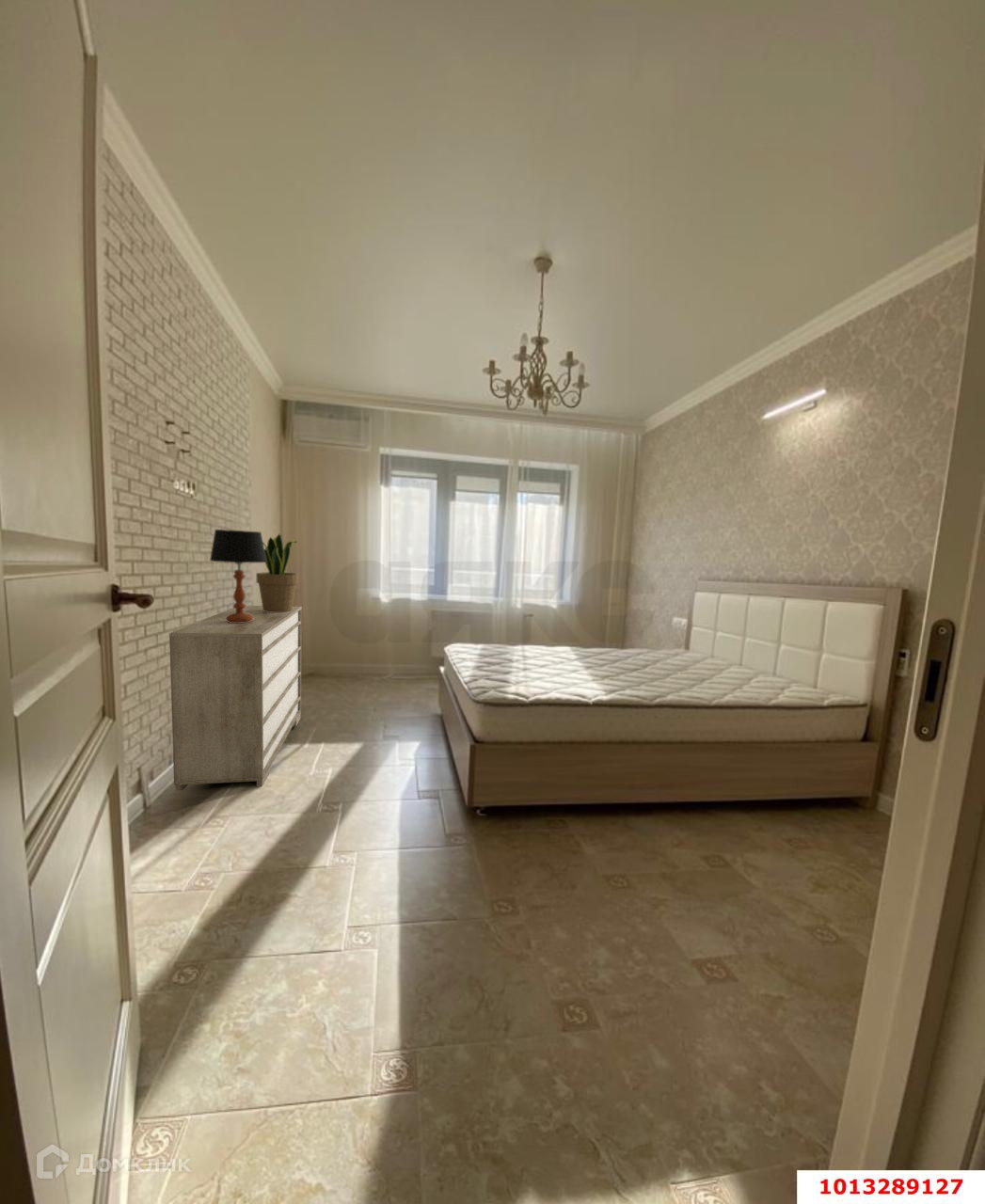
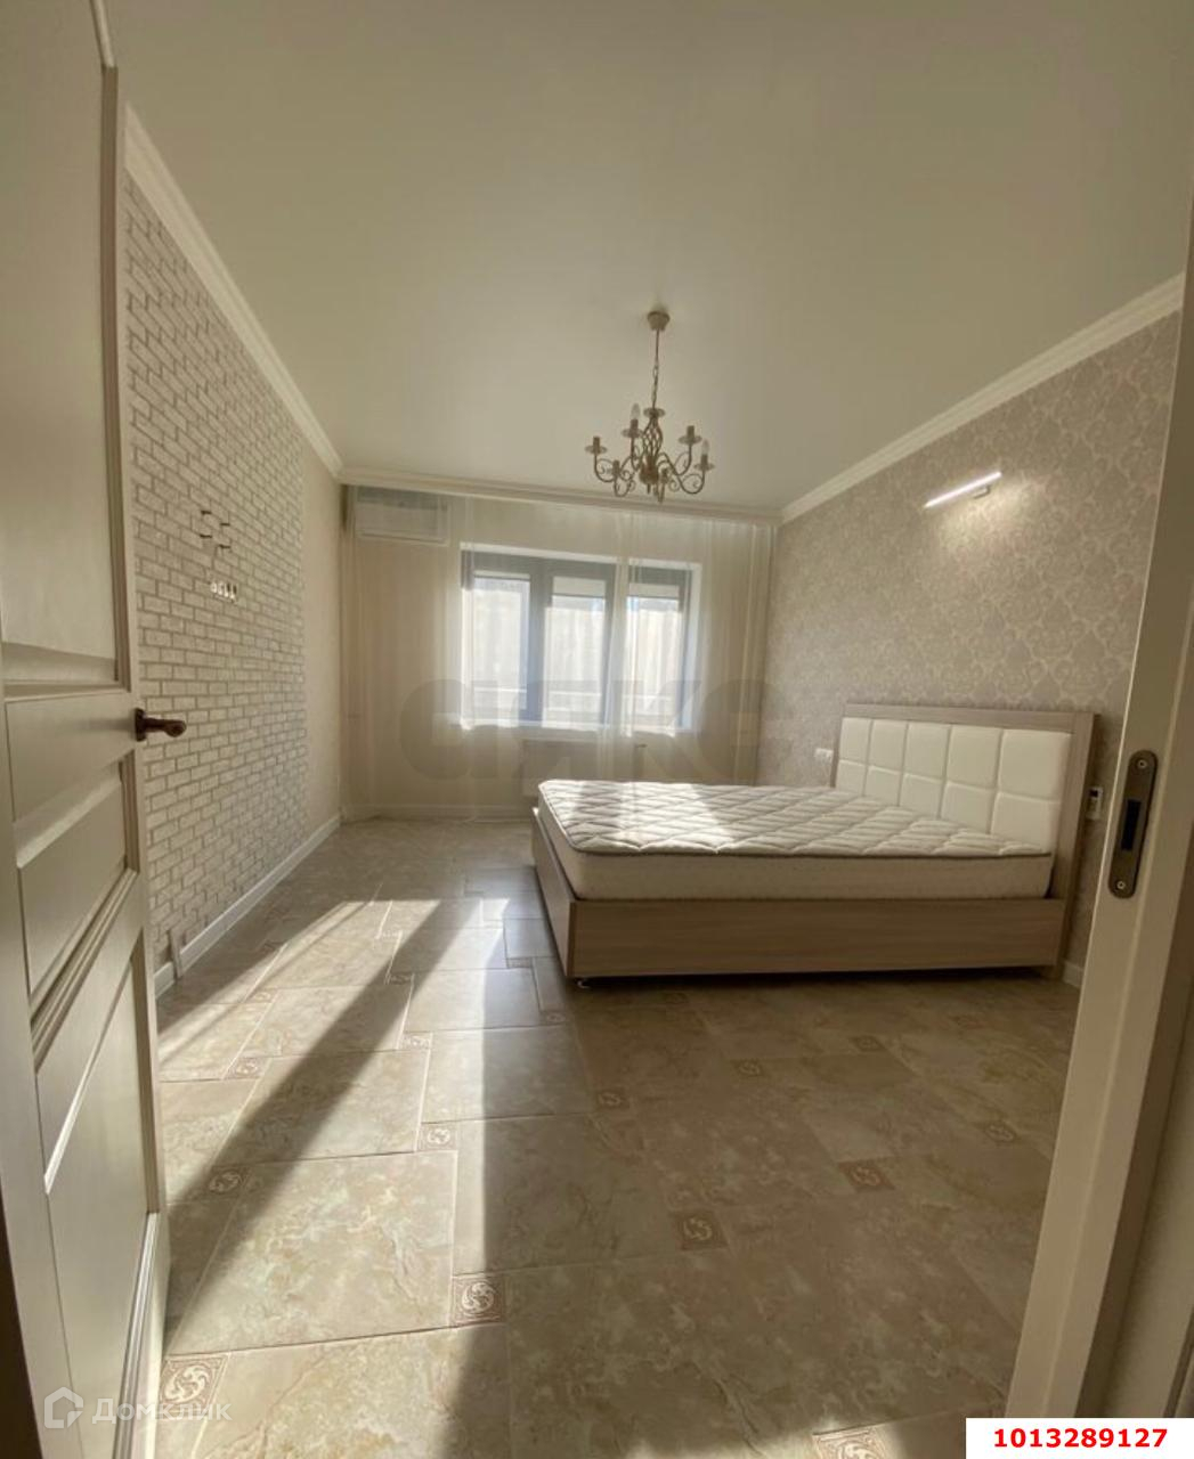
- dresser [168,605,303,792]
- table lamp [209,529,266,623]
- potted plant [255,533,299,612]
